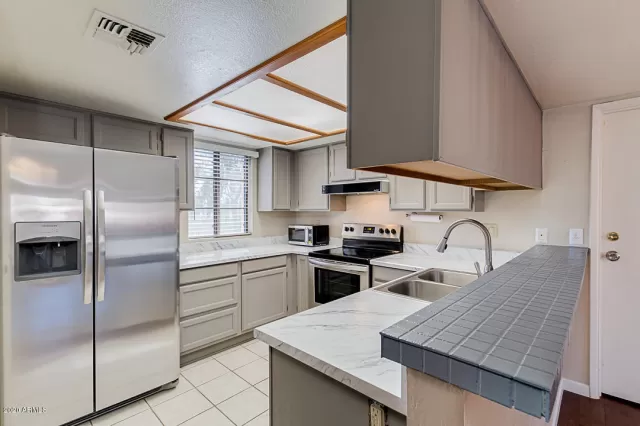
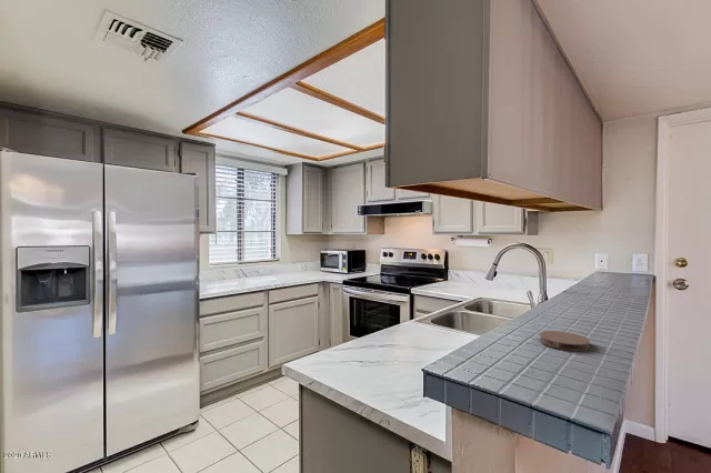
+ coaster [538,330,591,352]
